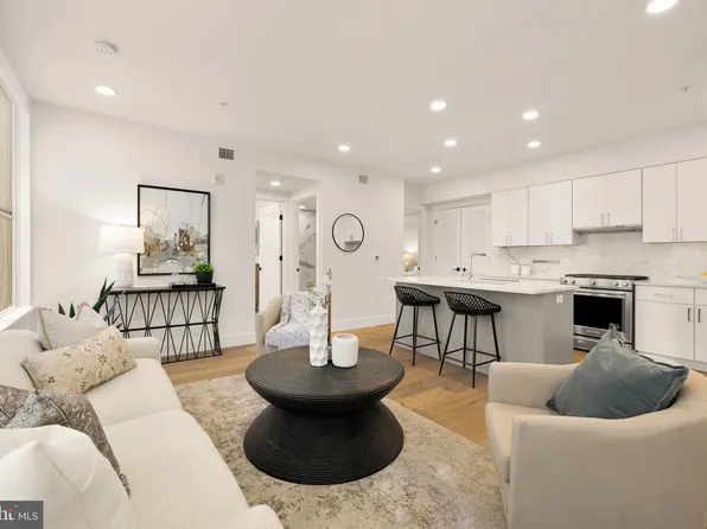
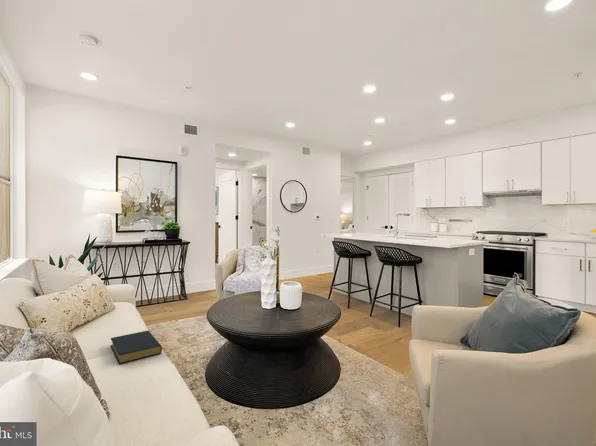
+ hardback book [110,330,163,365]
